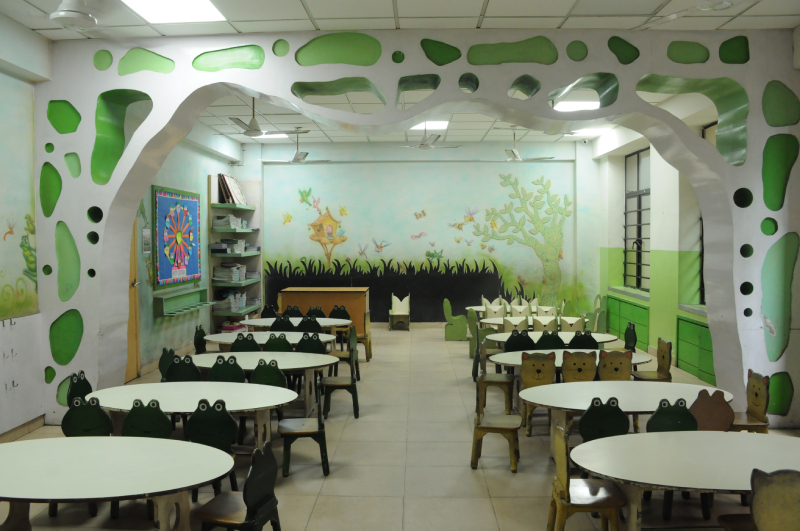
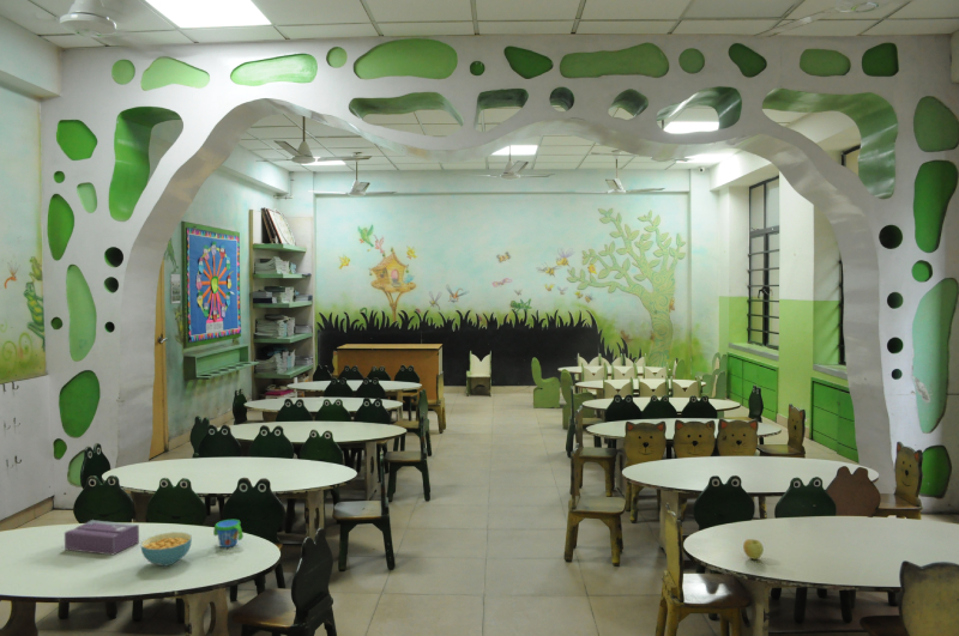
+ tissue box [64,519,140,556]
+ snack cup [212,519,245,549]
+ apple [742,538,765,561]
+ cereal bowl [140,531,193,568]
